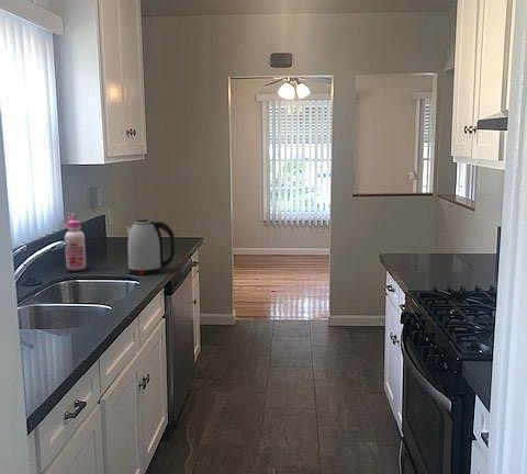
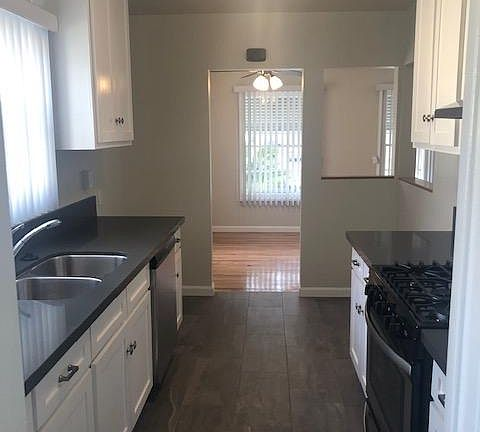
- kettle [125,218,176,275]
- glue bottle [61,213,87,272]
